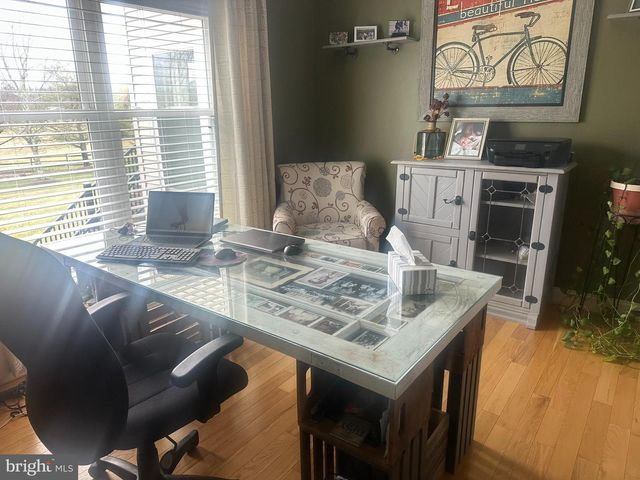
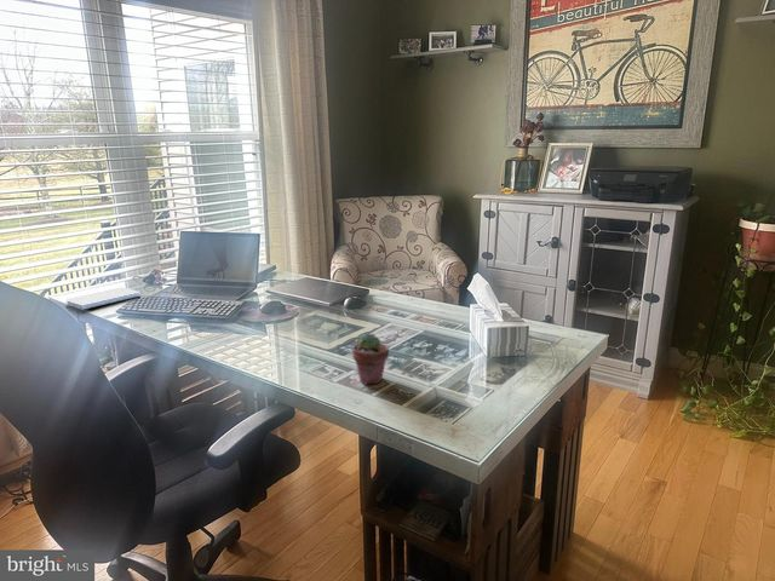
+ notepad [65,286,142,311]
+ potted succulent [351,332,390,386]
